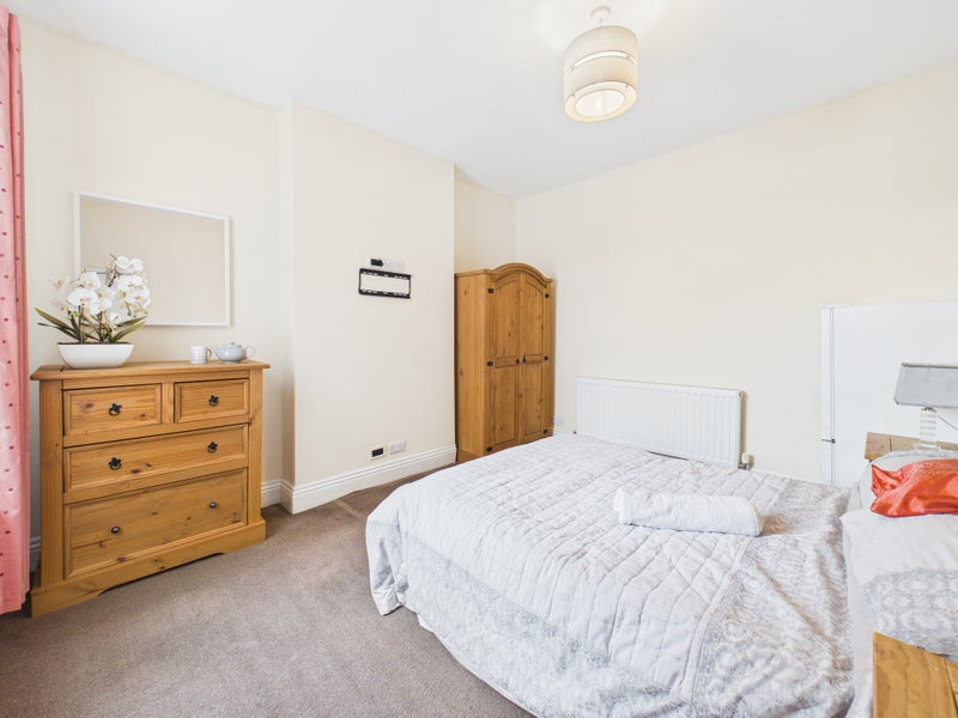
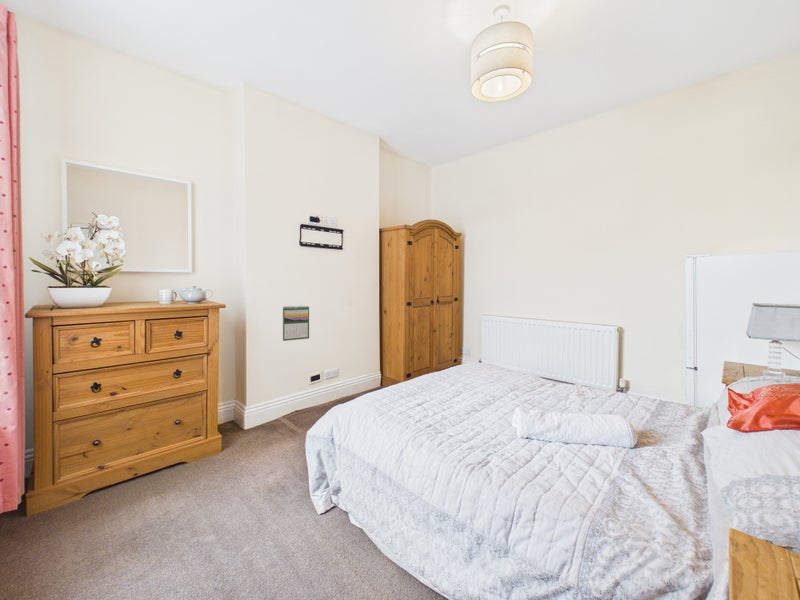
+ calendar [282,305,310,342]
